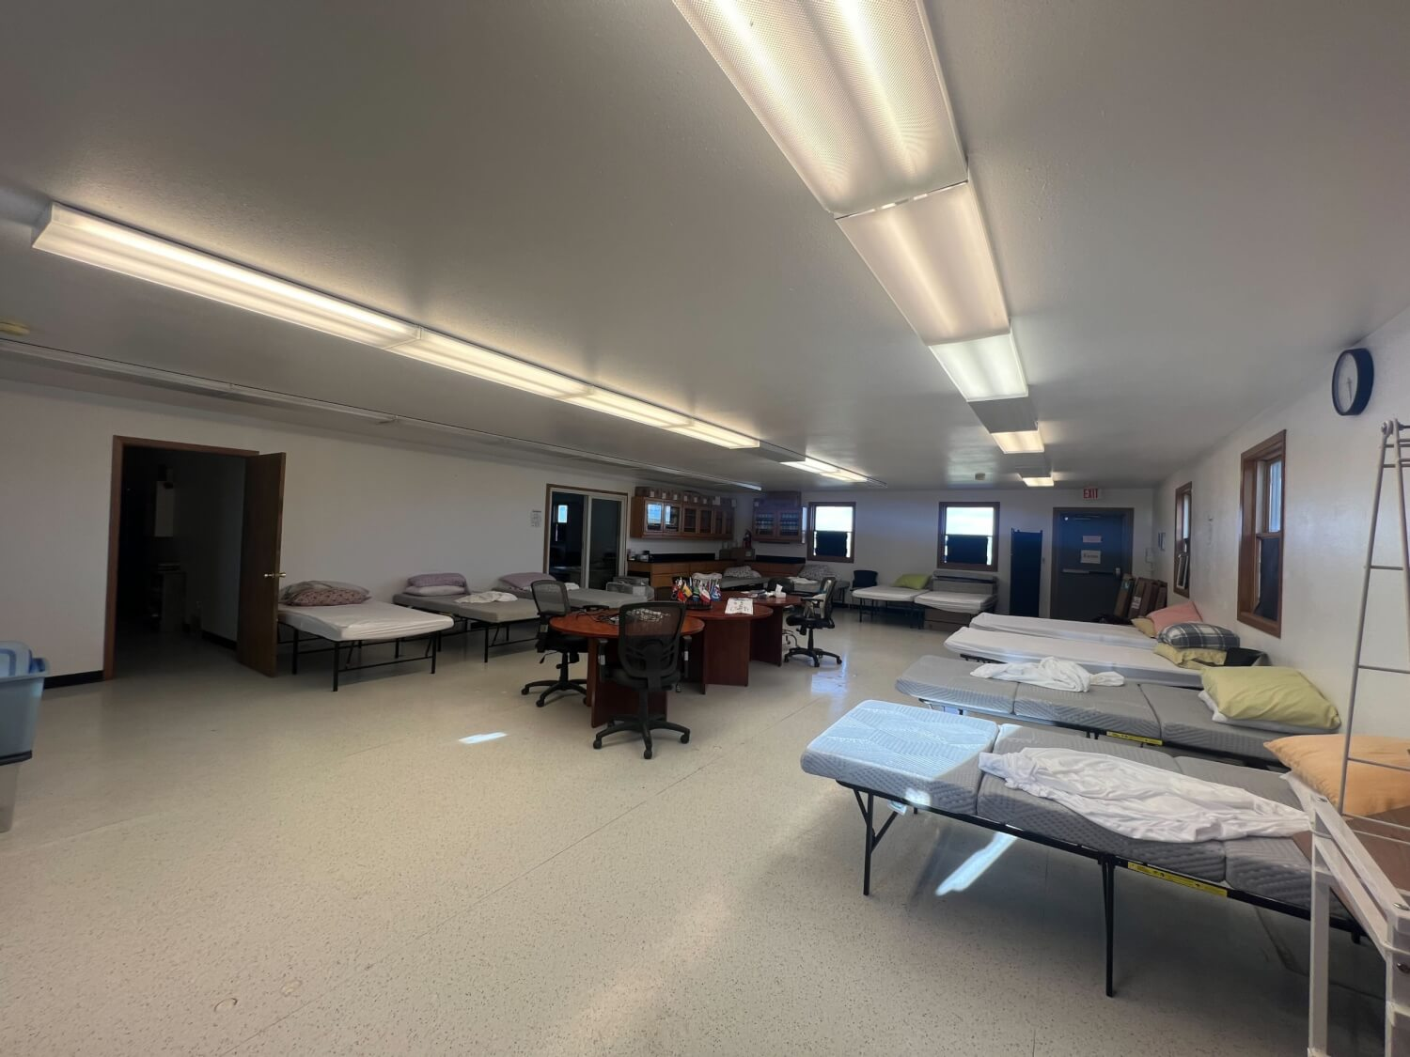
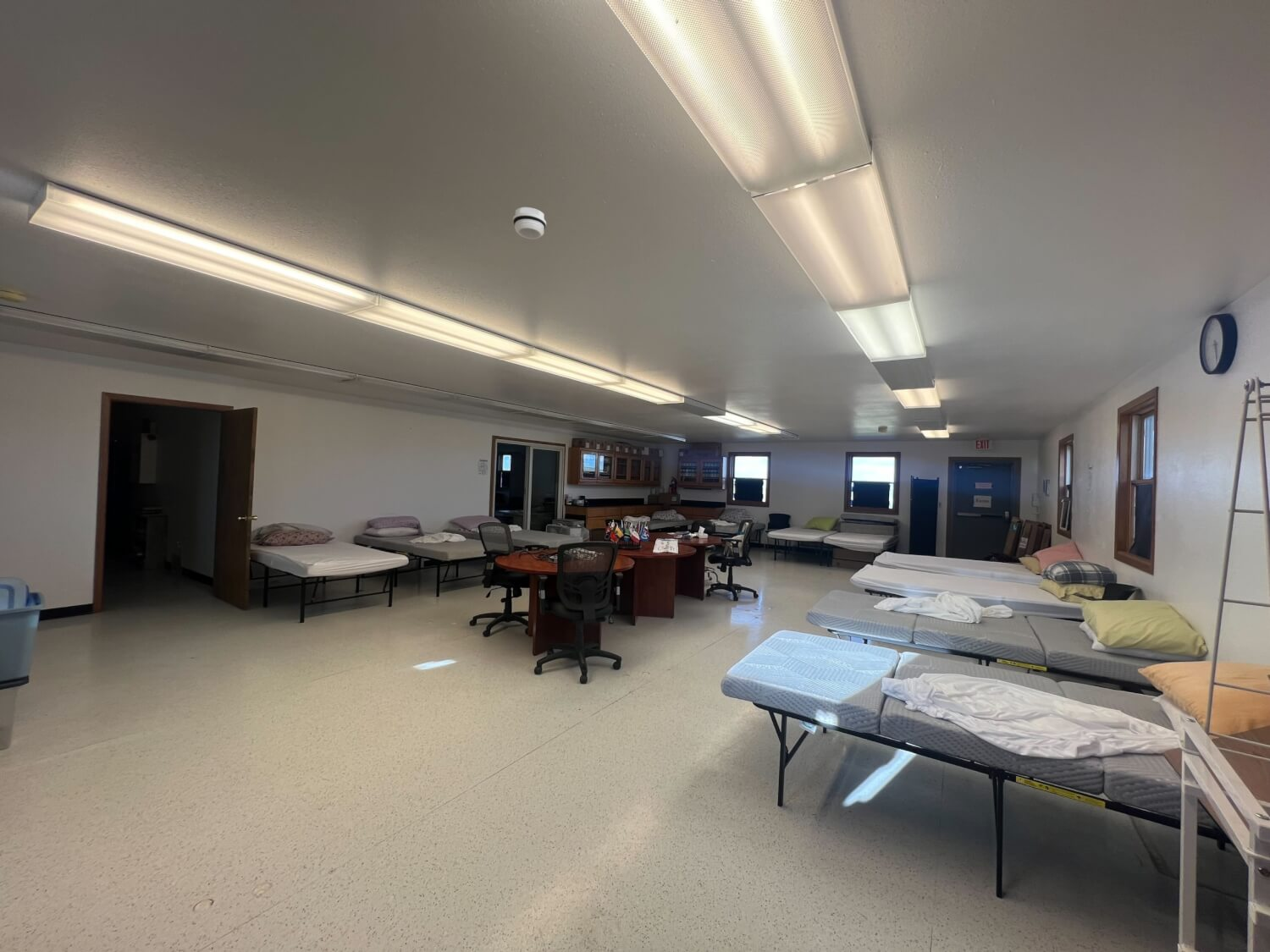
+ smoke detector [512,206,547,239]
